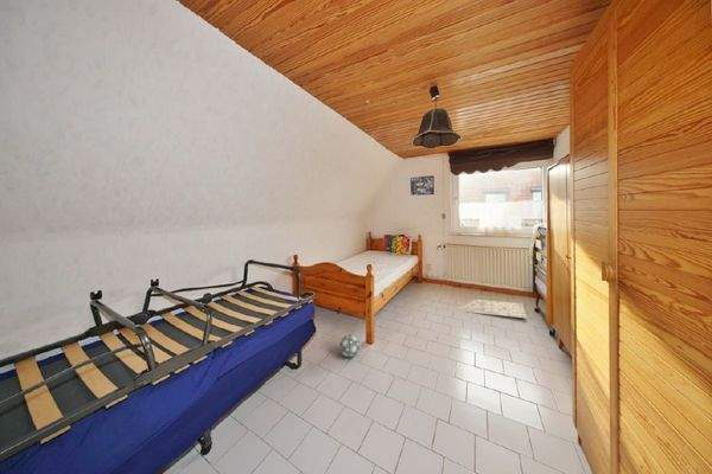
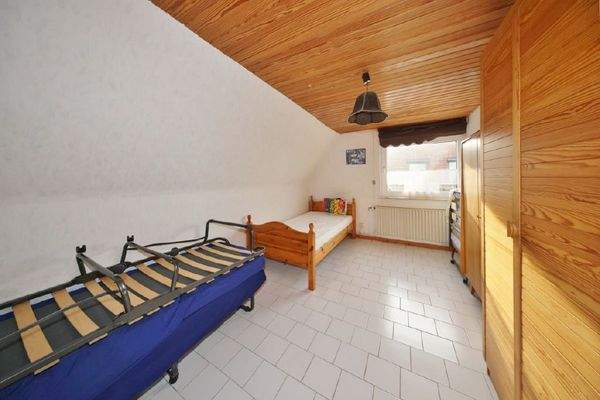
- ball [338,334,361,359]
- rug [456,299,528,320]
